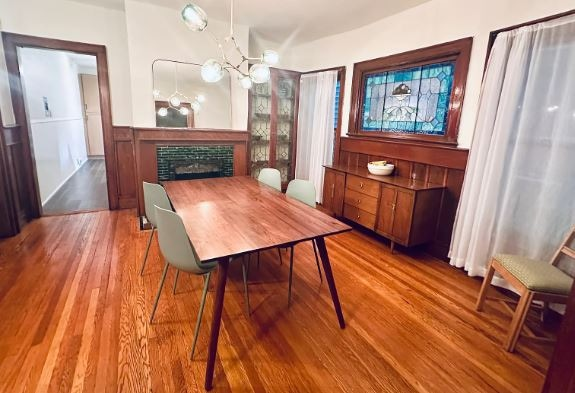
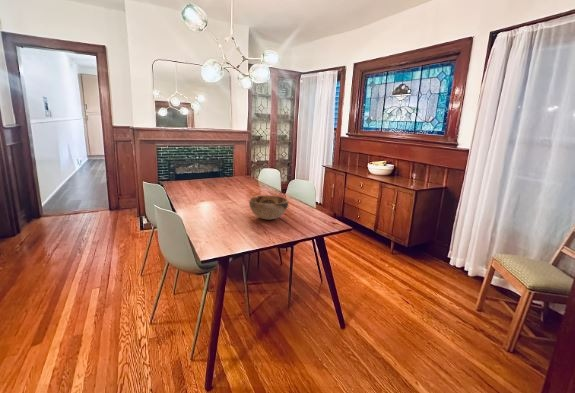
+ decorative bowl [248,195,289,220]
